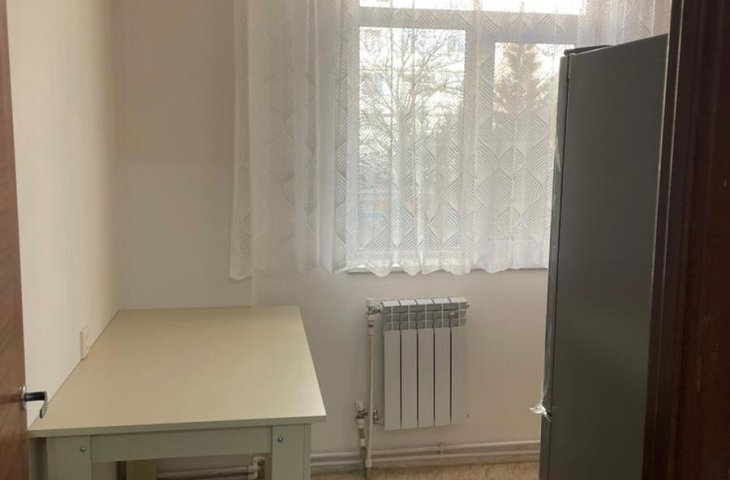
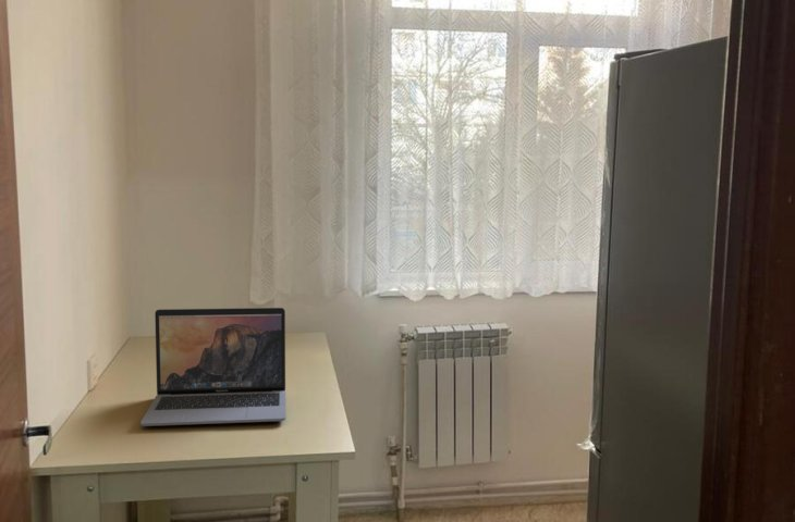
+ laptop [139,307,286,427]
